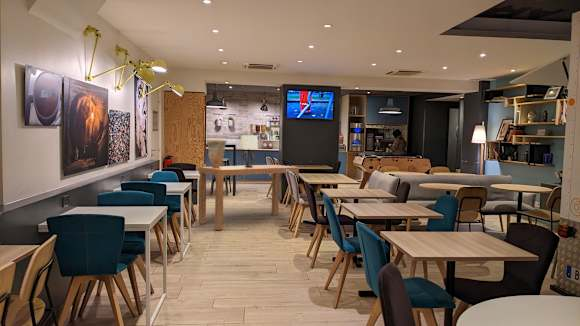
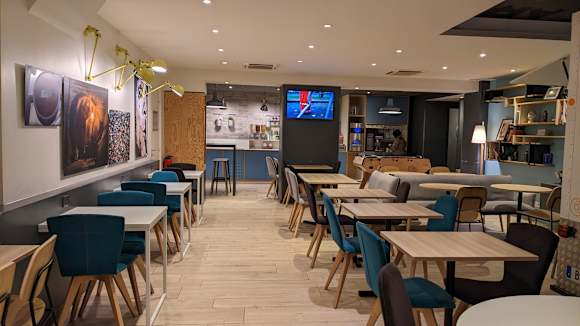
- decorative urn [205,137,228,168]
- lamp [239,134,259,167]
- dining table [197,164,300,231]
